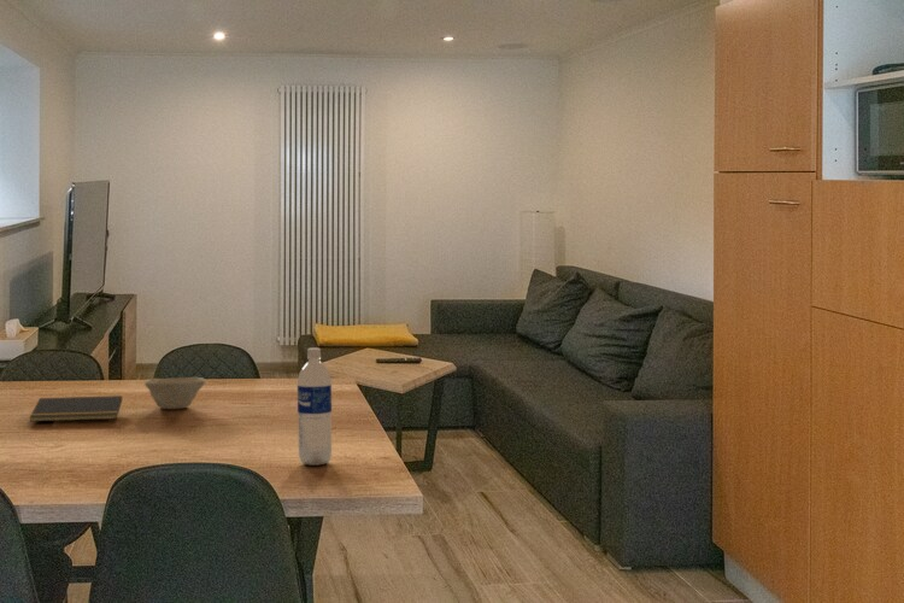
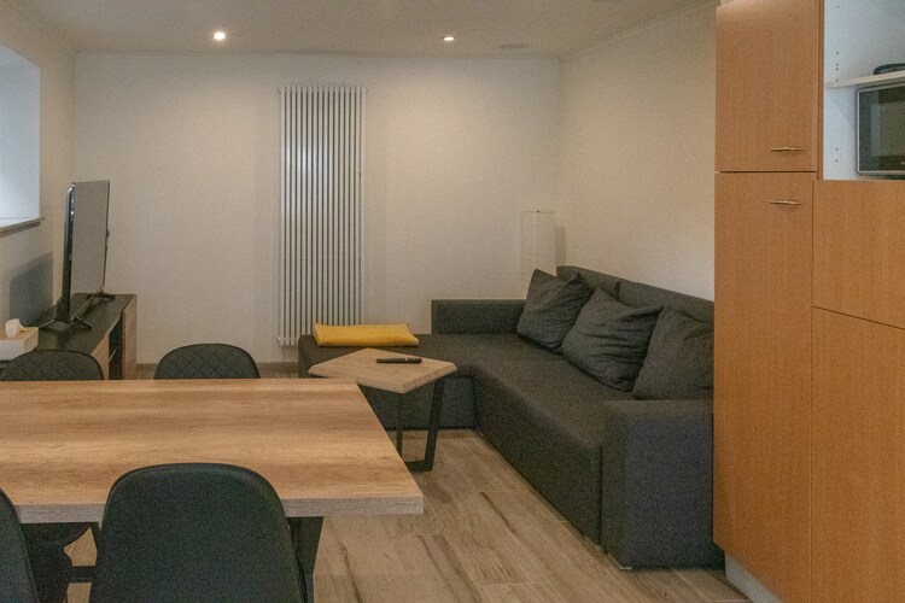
- bowl [142,376,207,410]
- notepad [29,394,123,423]
- water bottle [297,347,333,467]
